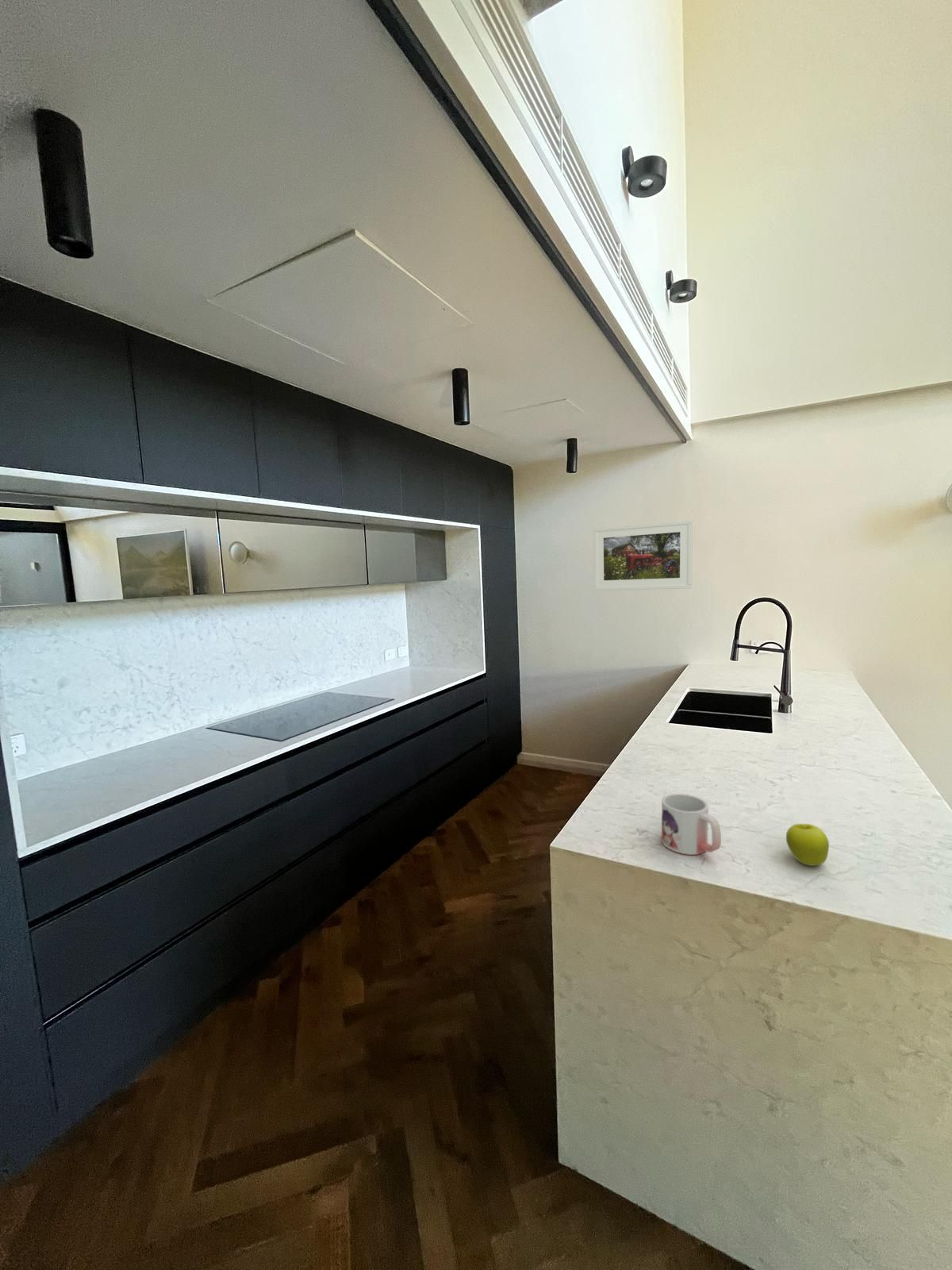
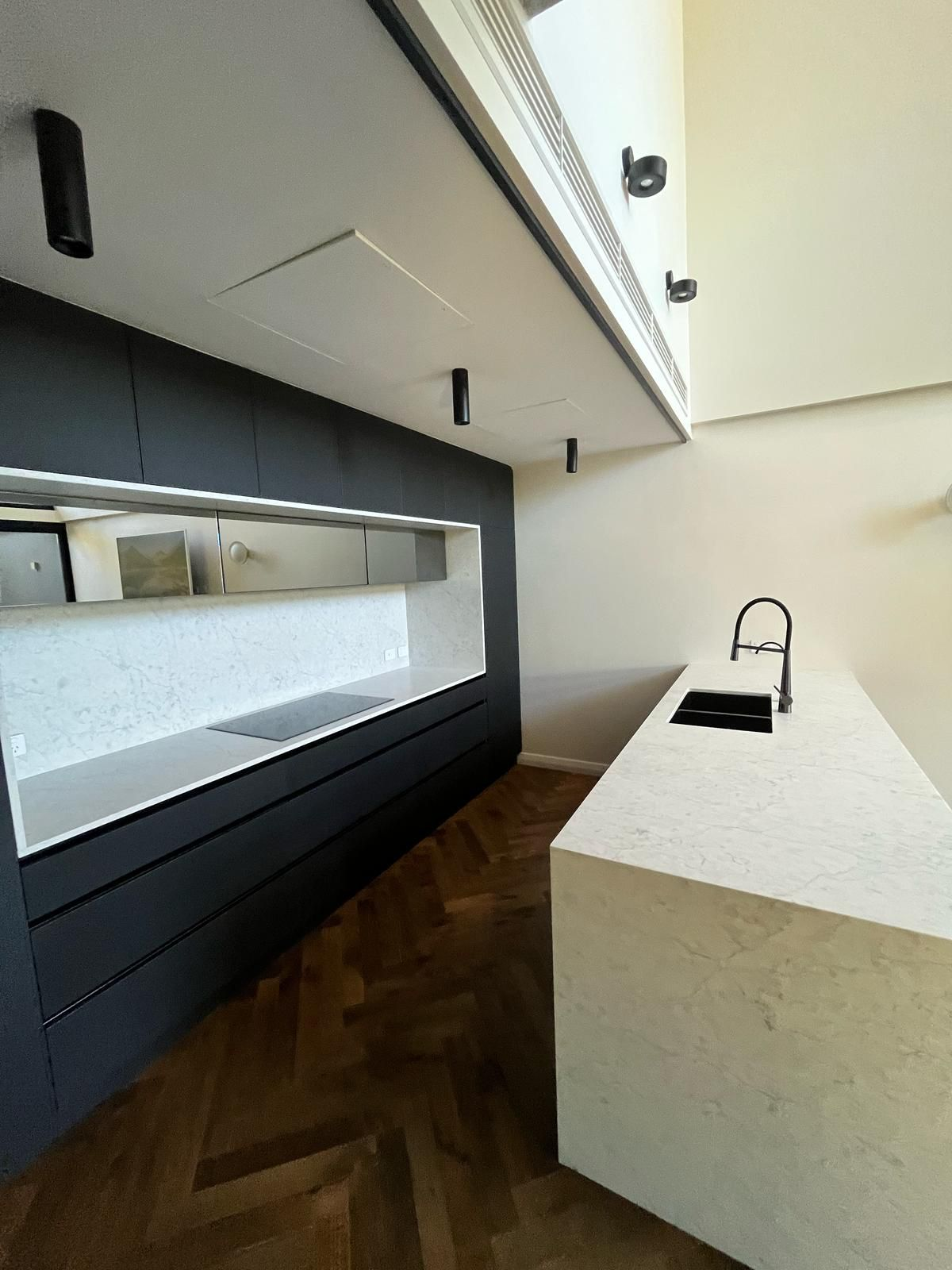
- fruit [785,823,830,867]
- mug [661,793,722,856]
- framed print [593,519,693,591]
